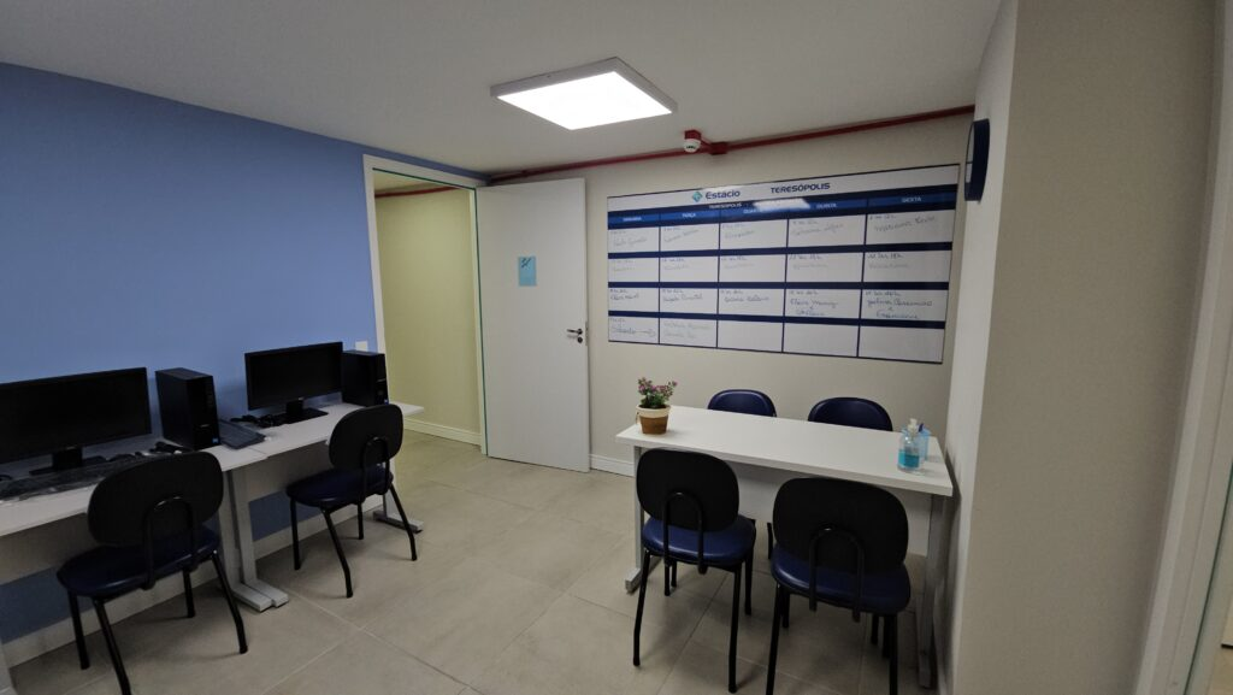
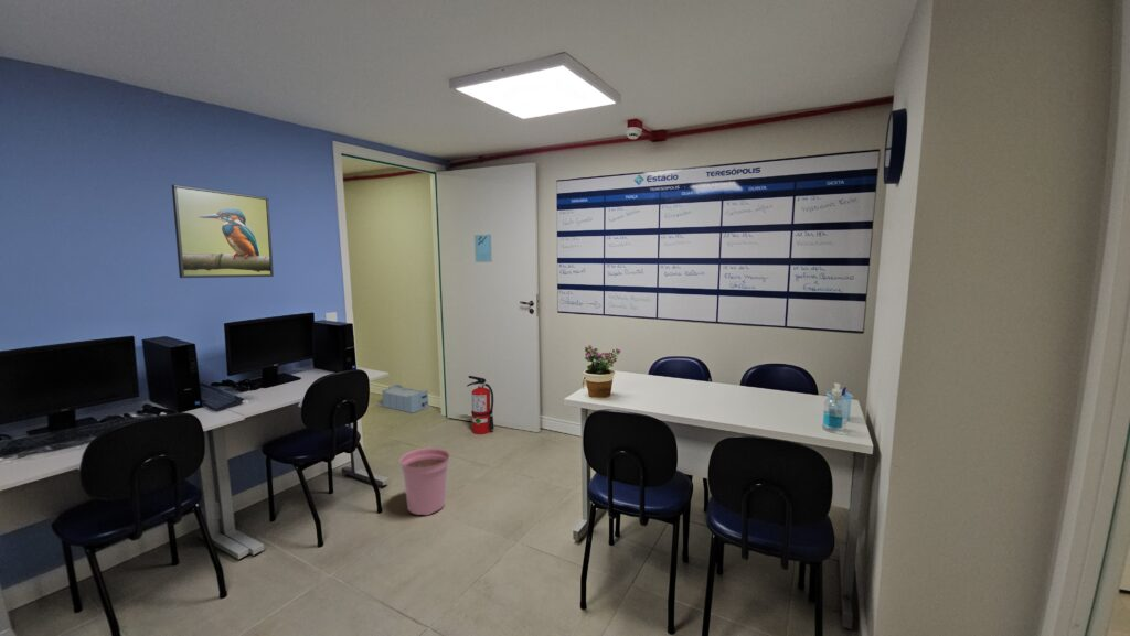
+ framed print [171,184,275,279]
+ plant pot [399,446,450,516]
+ fire extinguisher [466,375,495,435]
+ storage bin [375,384,433,414]
